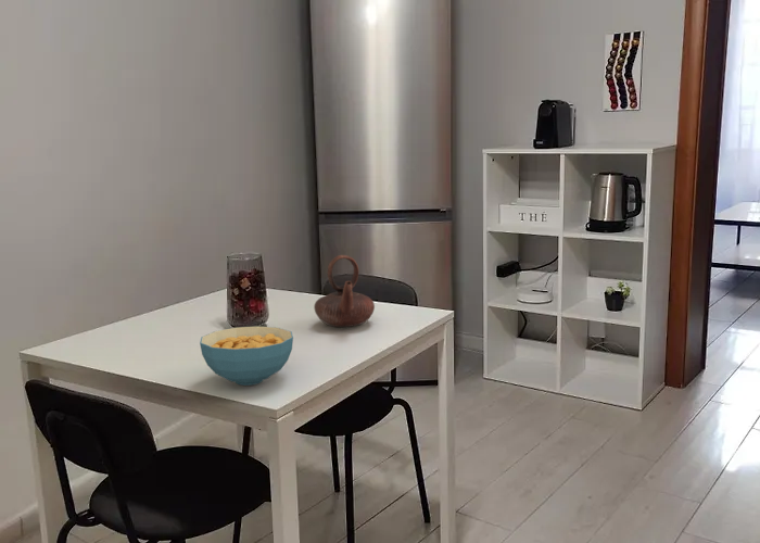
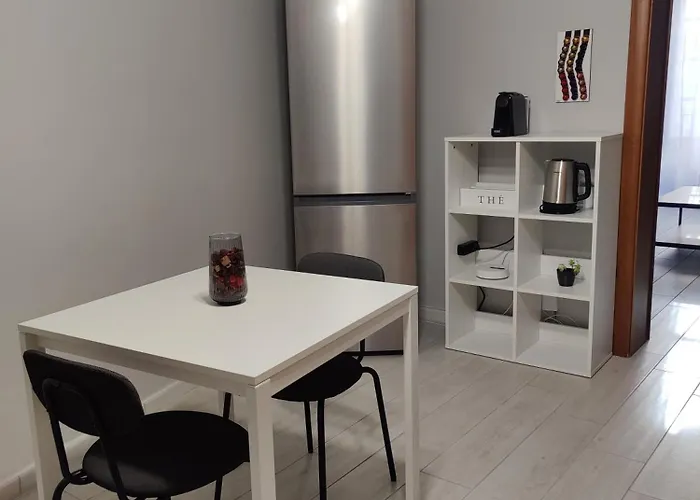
- teapot [313,254,376,328]
- cereal bowl [199,325,294,387]
